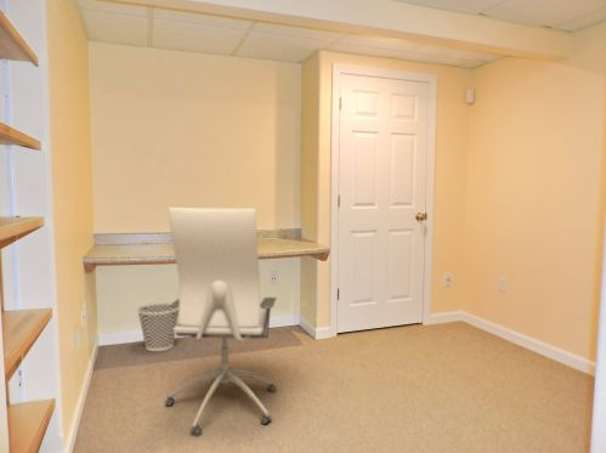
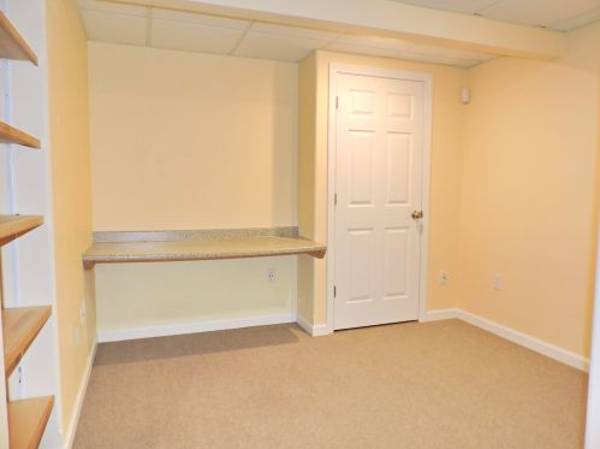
- wastebasket [136,300,180,352]
- office chair [164,206,278,436]
